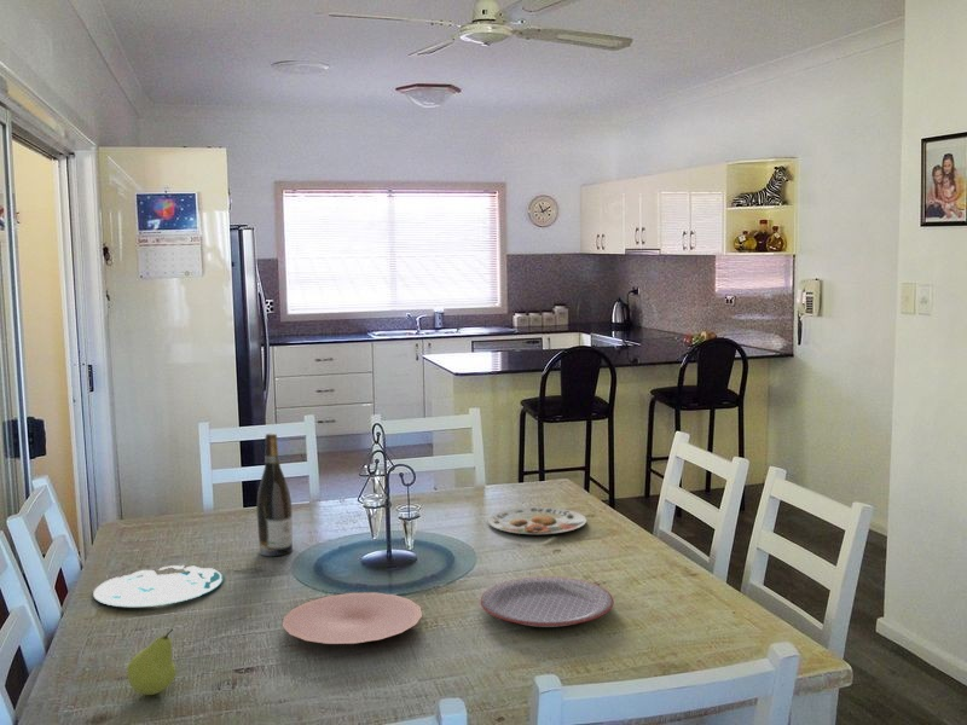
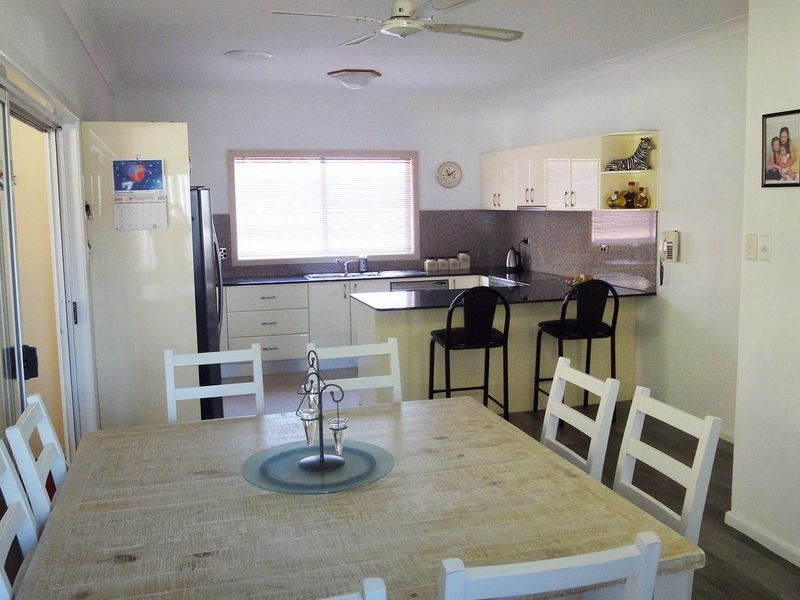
- plate [282,591,423,645]
- fruit [126,627,176,696]
- plate [92,564,225,608]
- plate [487,506,587,535]
- wine bottle [255,433,294,557]
- plate [480,575,615,628]
